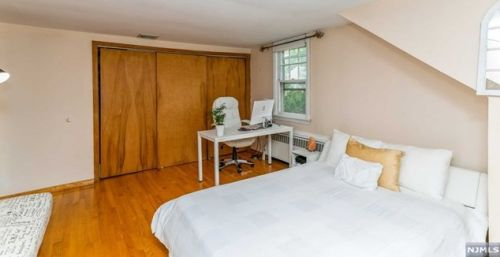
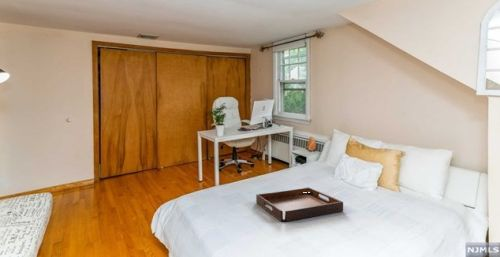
+ serving tray [255,186,344,222]
